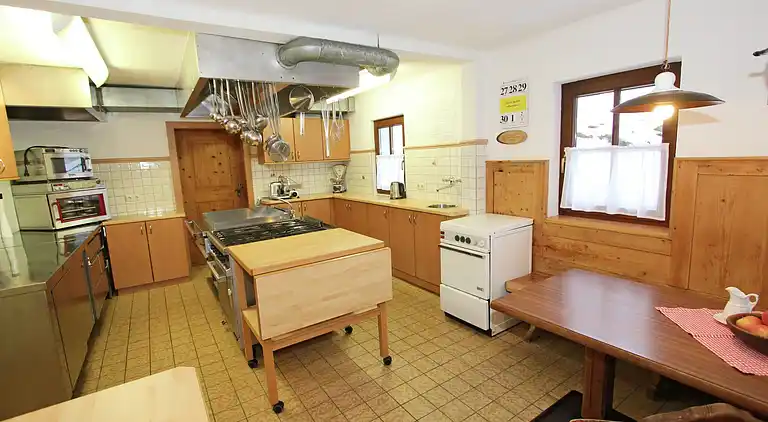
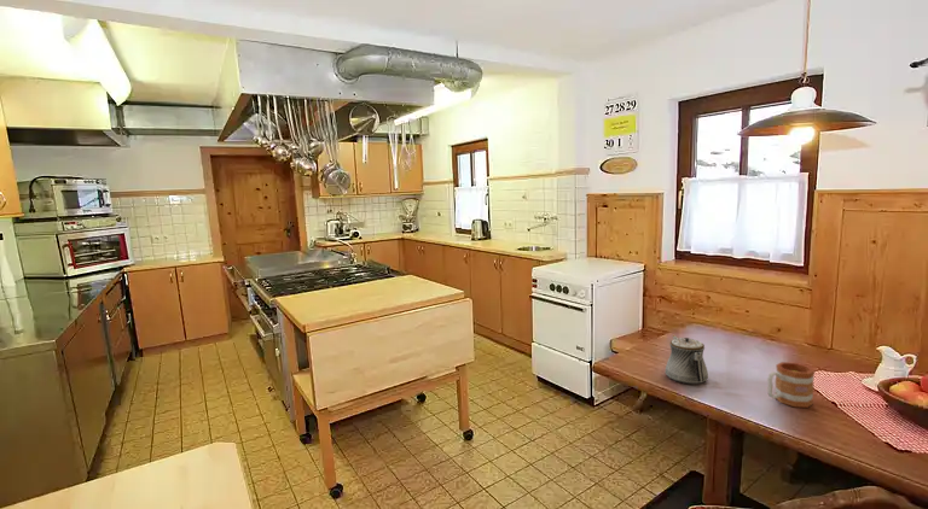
+ mug [766,361,816,409]
+ teapot [665,334,709,385]
